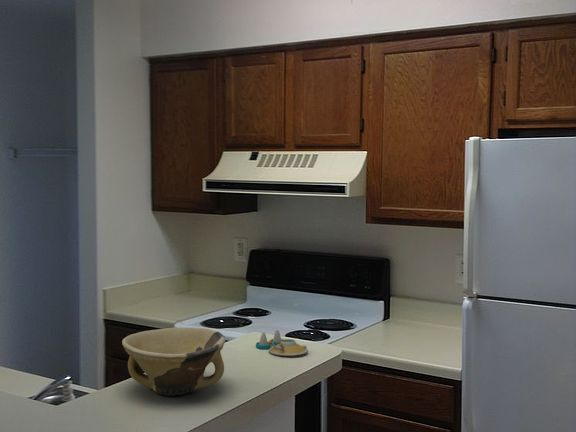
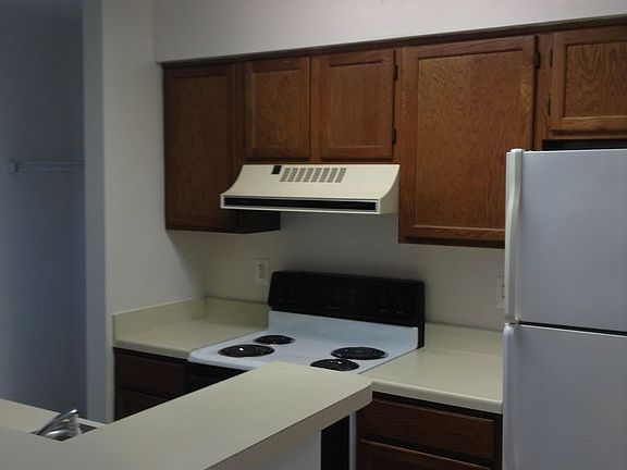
- bowl [121,326,226,397]
- salt and pepper shaker set [255,329,309,357]
